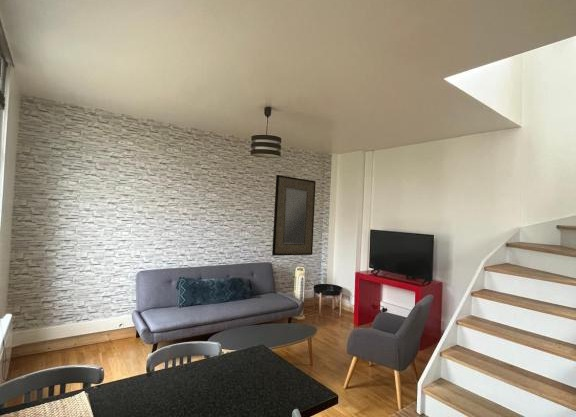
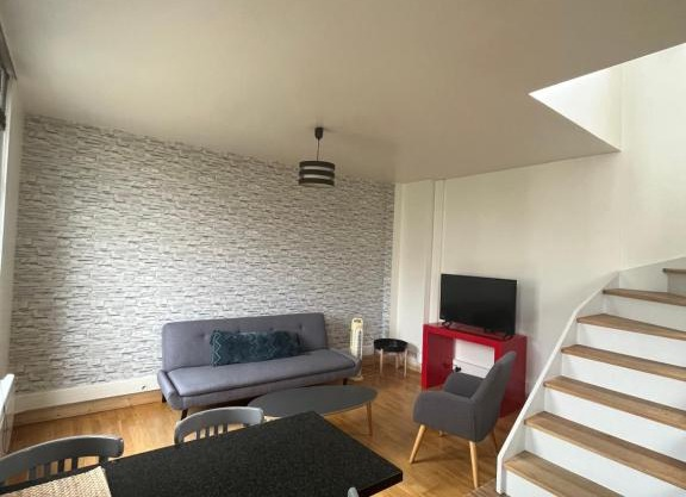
- home mirror [271,174,317,256]
